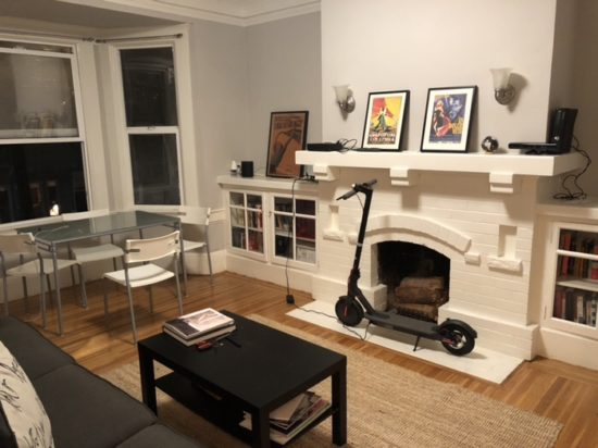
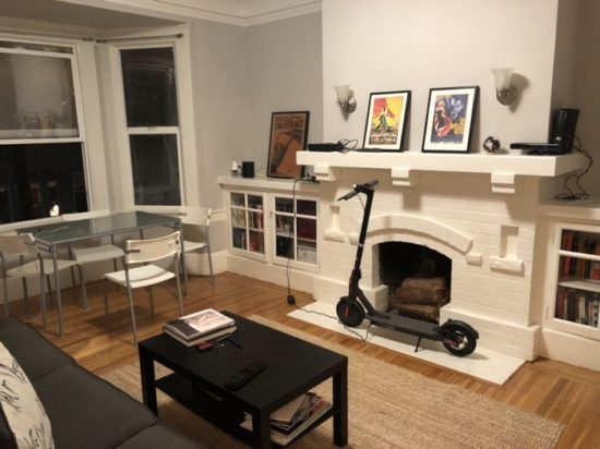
+ remote control [224,360,269,390]
